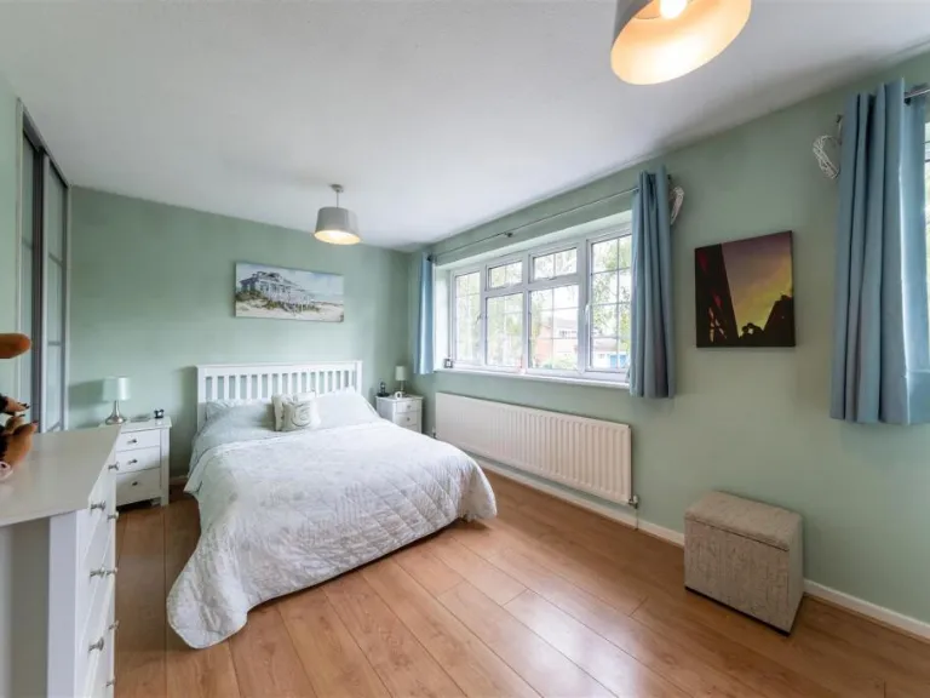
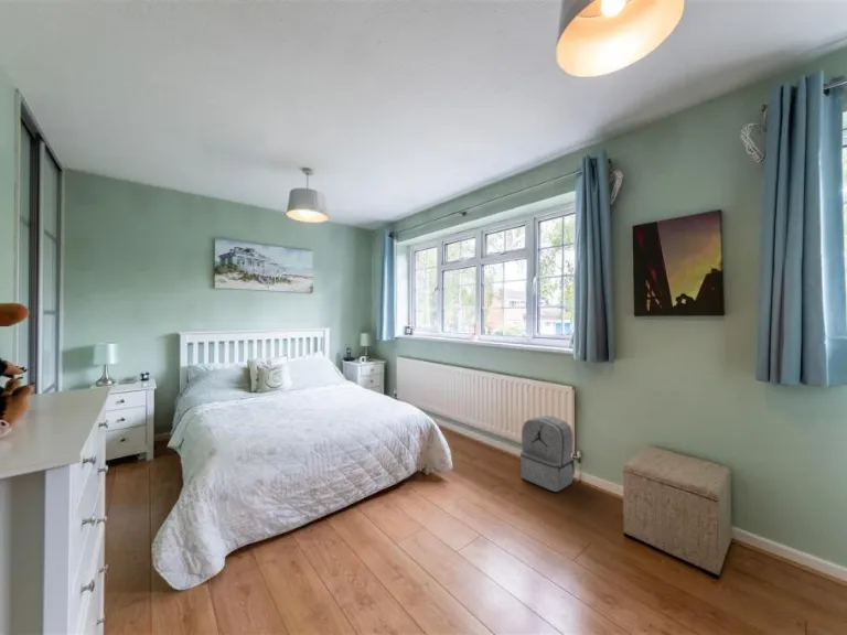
+ backpack [519,415,576,493]
